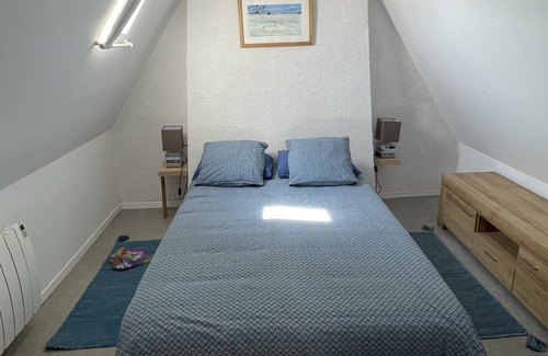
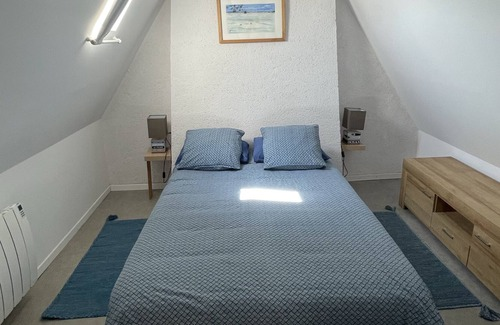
- slippers [107,245,155,269]
